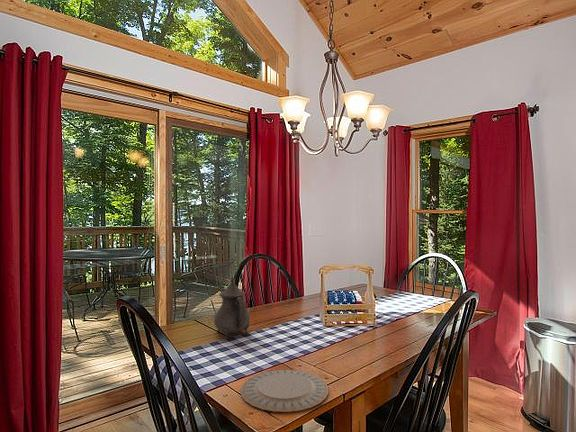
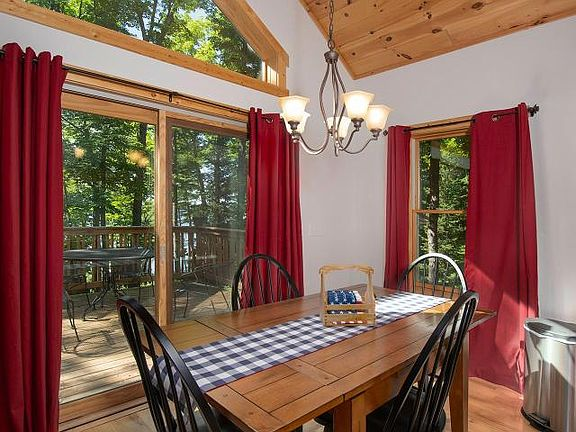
- chinaware [239,369,329,413]
- teapot [213,275,251,340]
